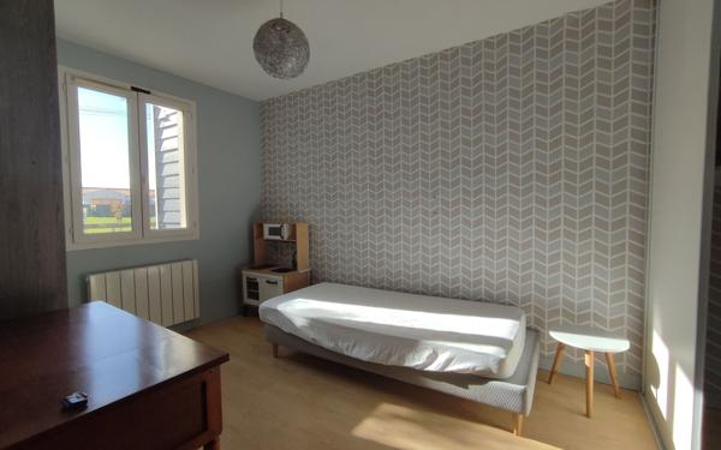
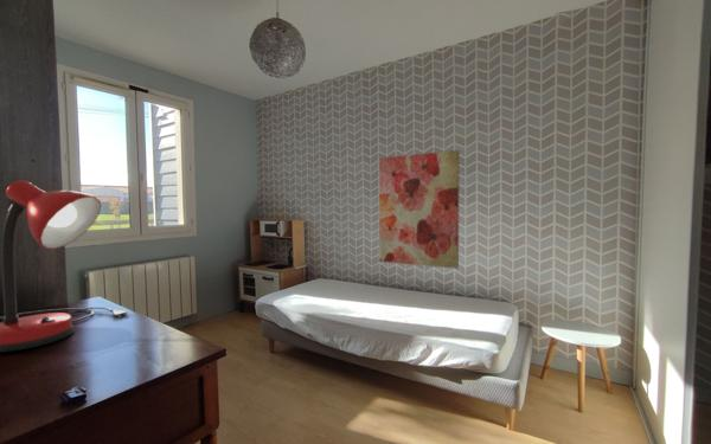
+ desk lamp [0,179,129,353]
+ wall art [378,149,461,270]
